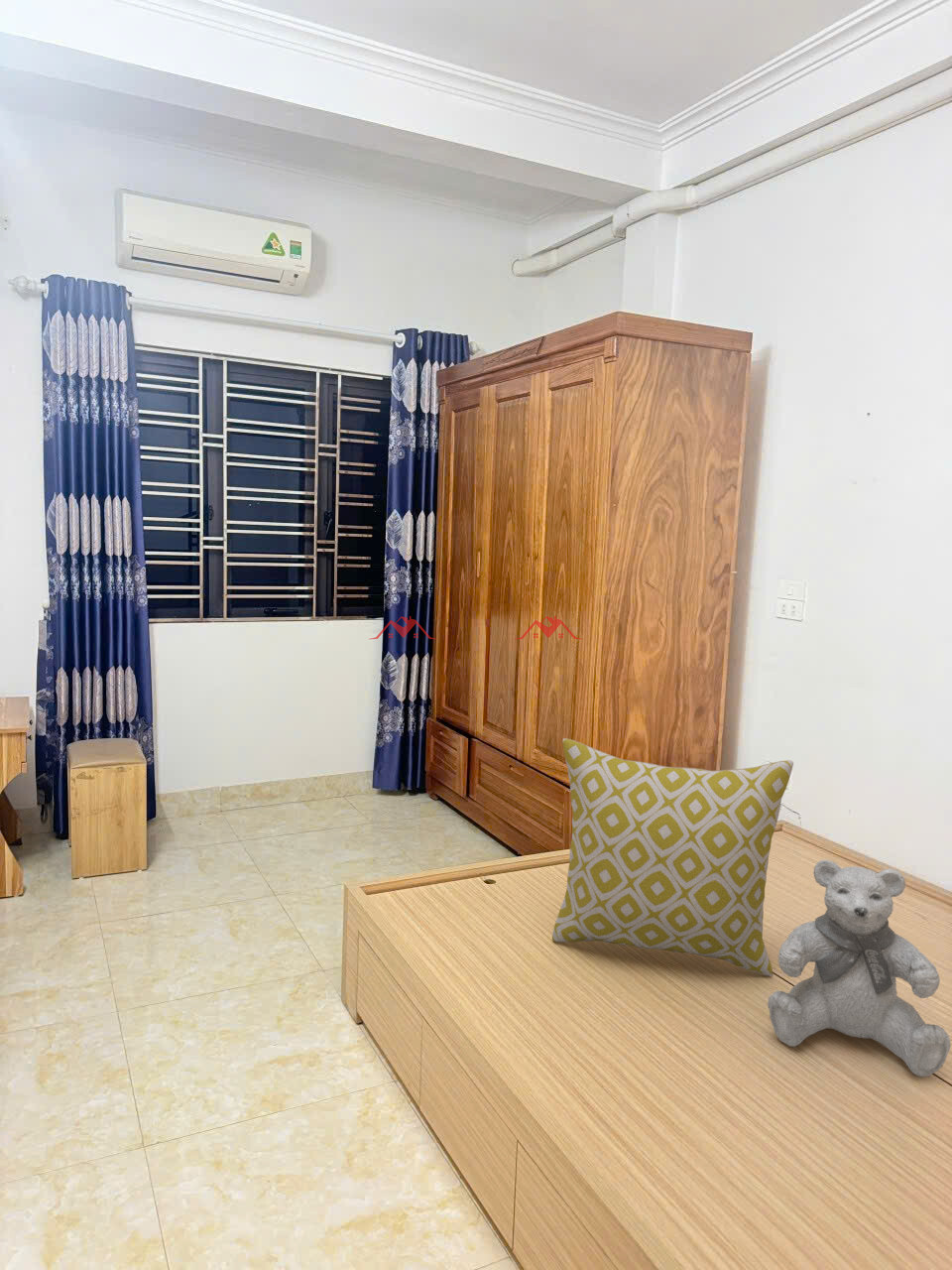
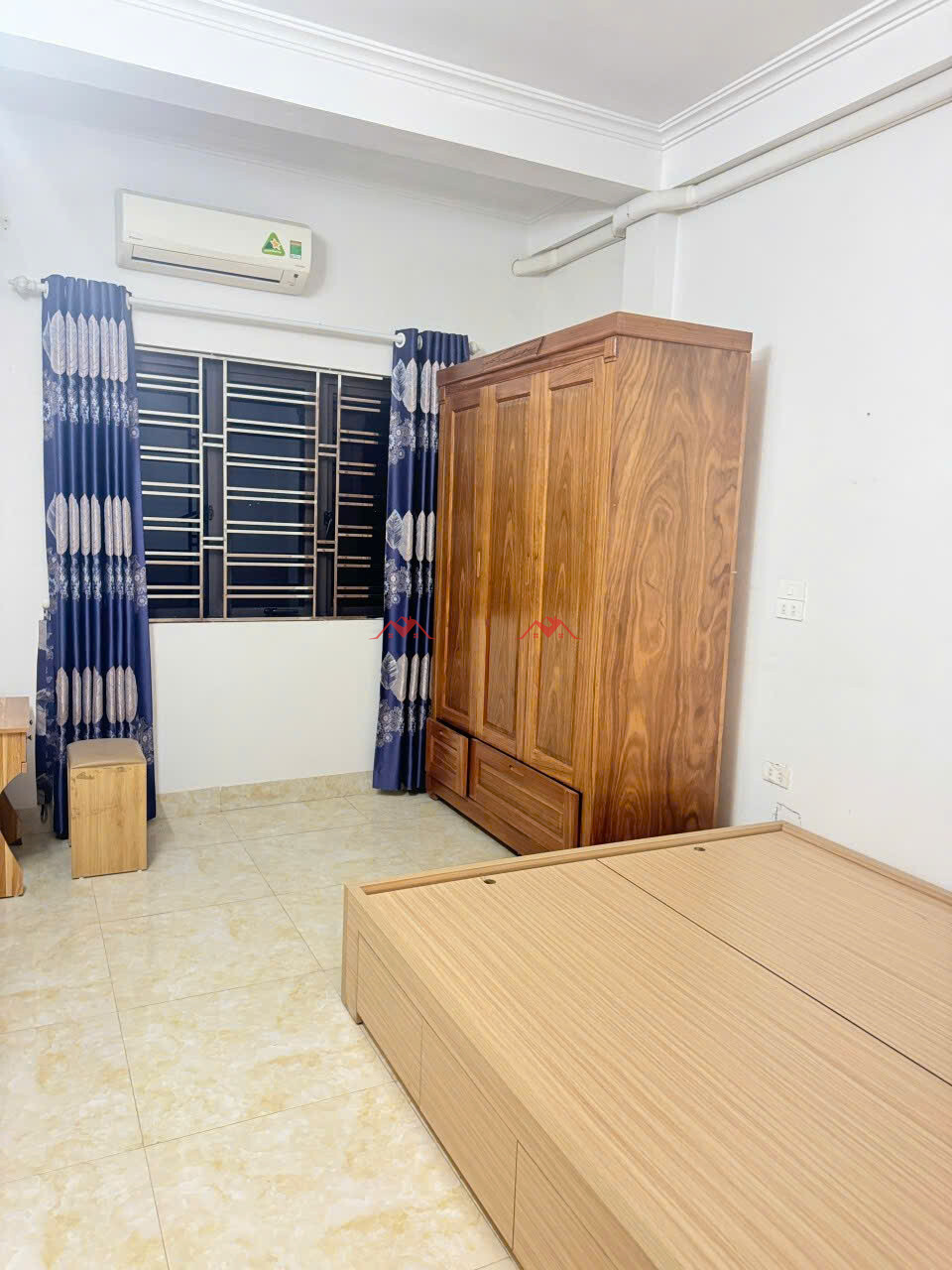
- teddy bear [767,859,952,1078]
- pillow [551,737,794,977]
